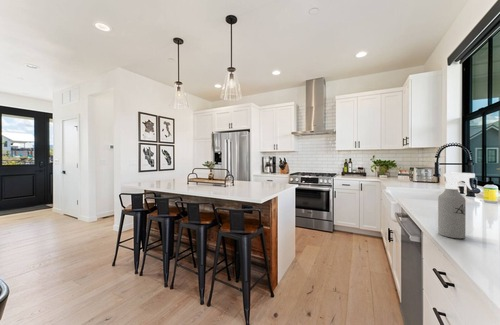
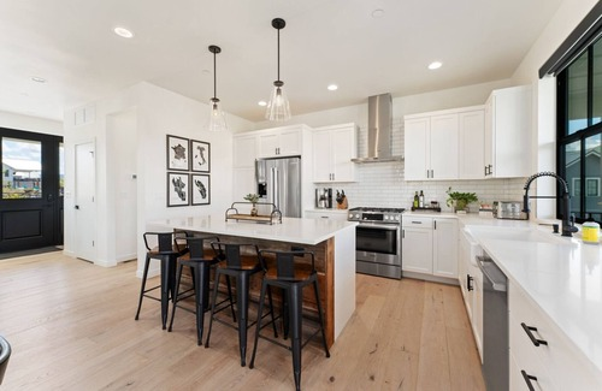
- spray bottle [437,171,476,239]
